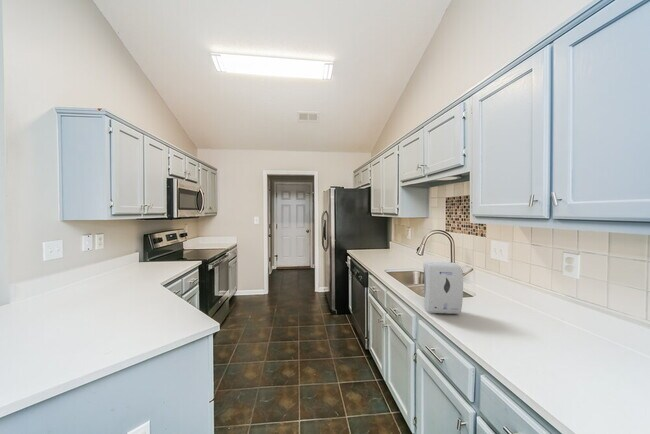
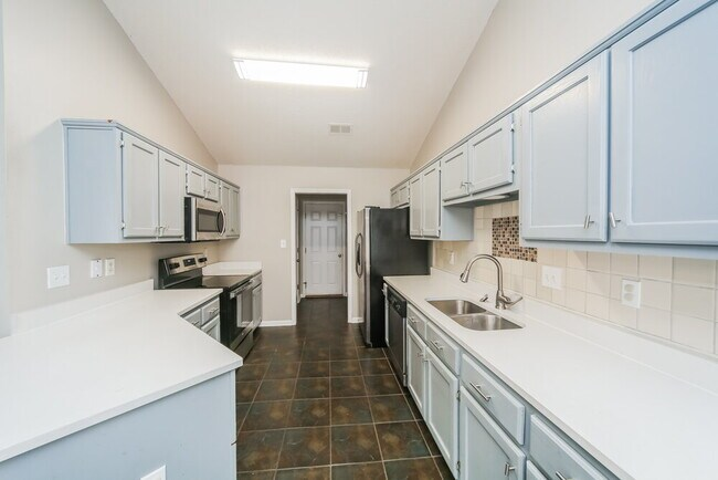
- soap dispenser [422,261,464,315]
